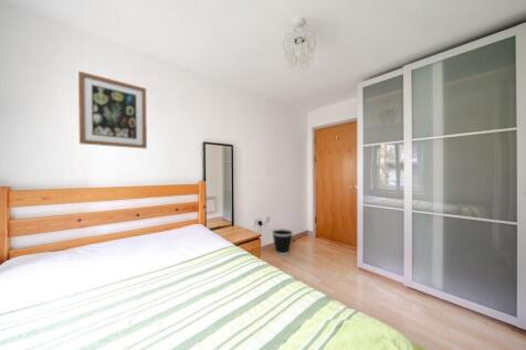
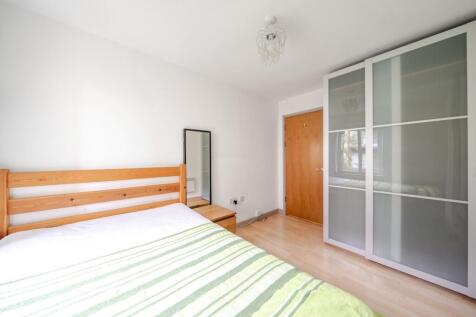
- wall art [77,70,148,150]
- wastebasket [271,227,294,256]
